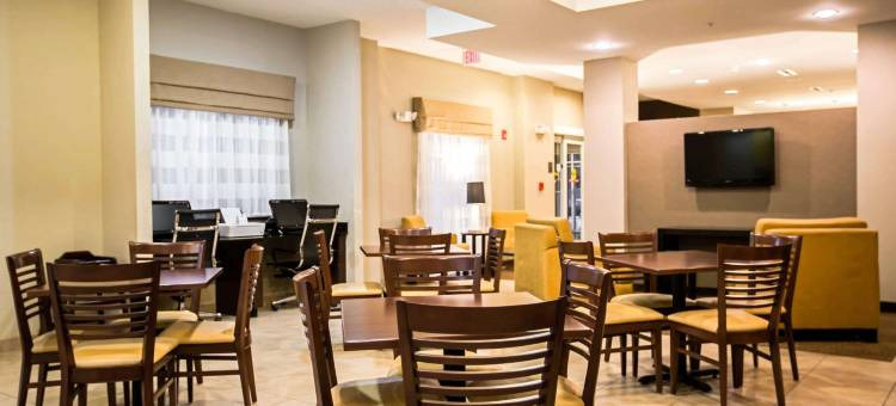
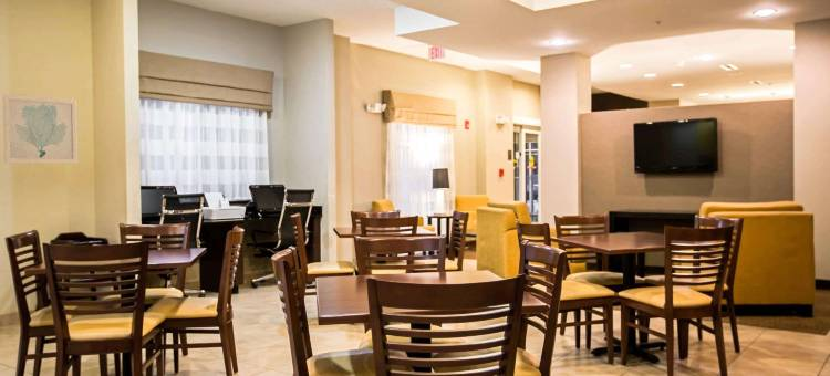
+ wall art [2,93,80,165]
